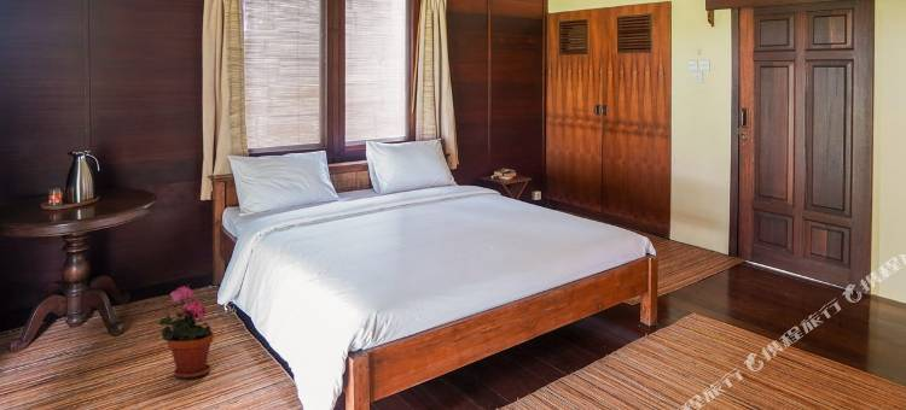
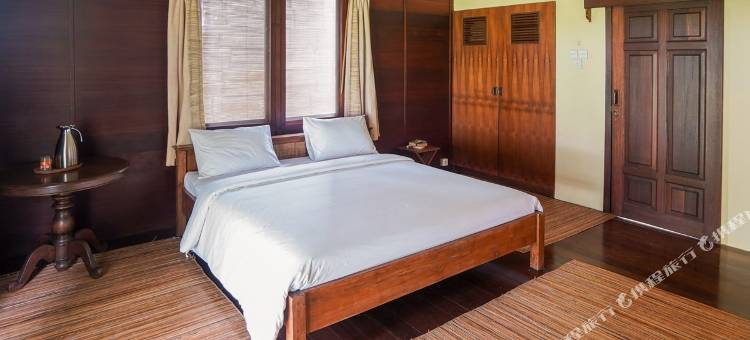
- potted plant [158,285,215,380]
